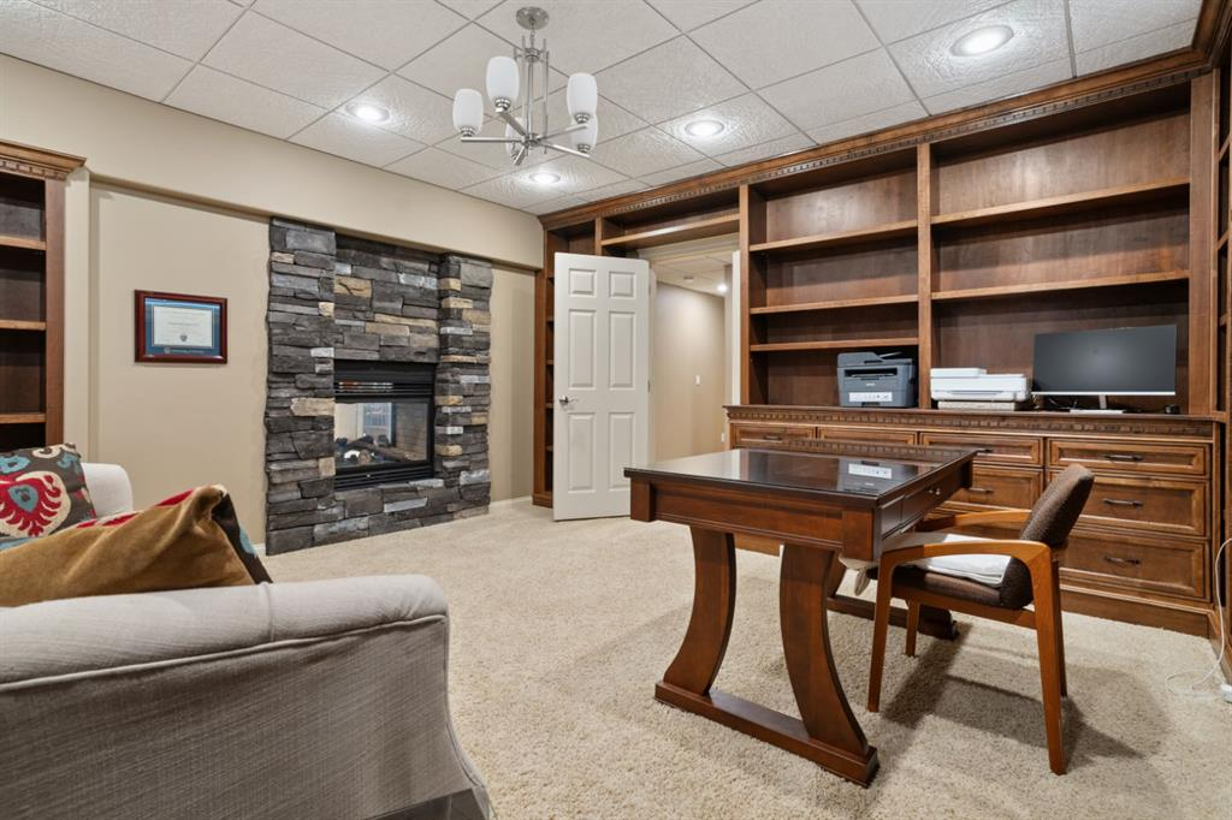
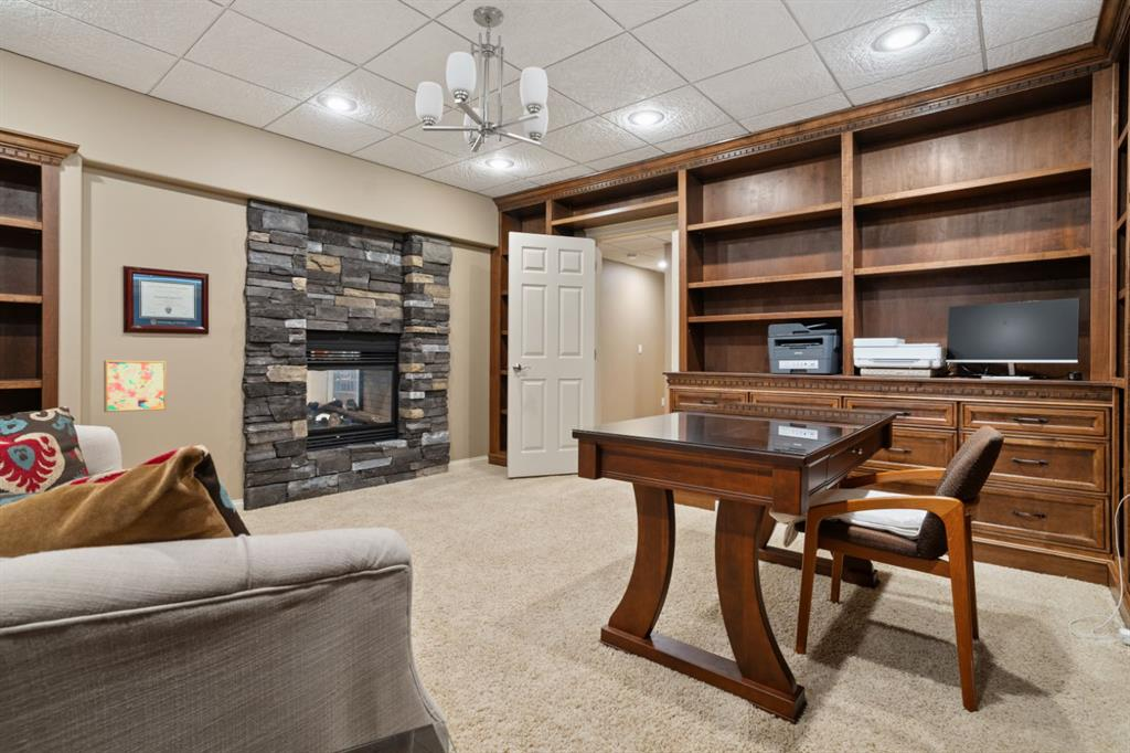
+ wall art [103,360,168,413]
